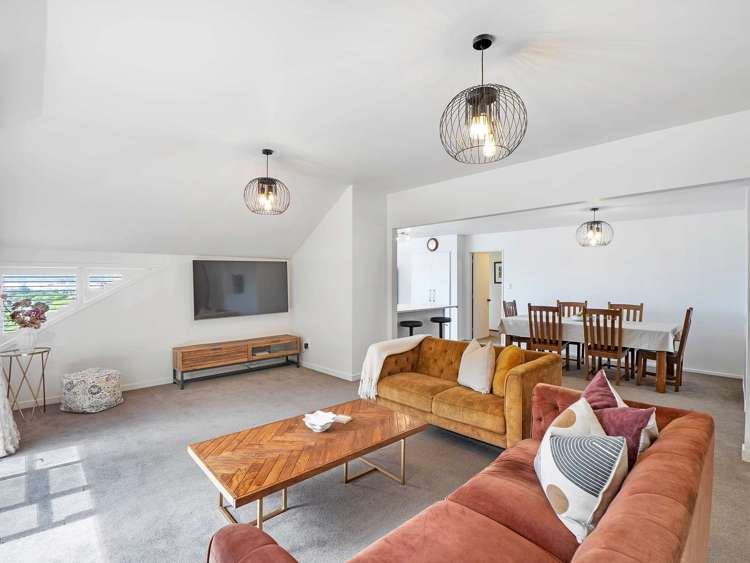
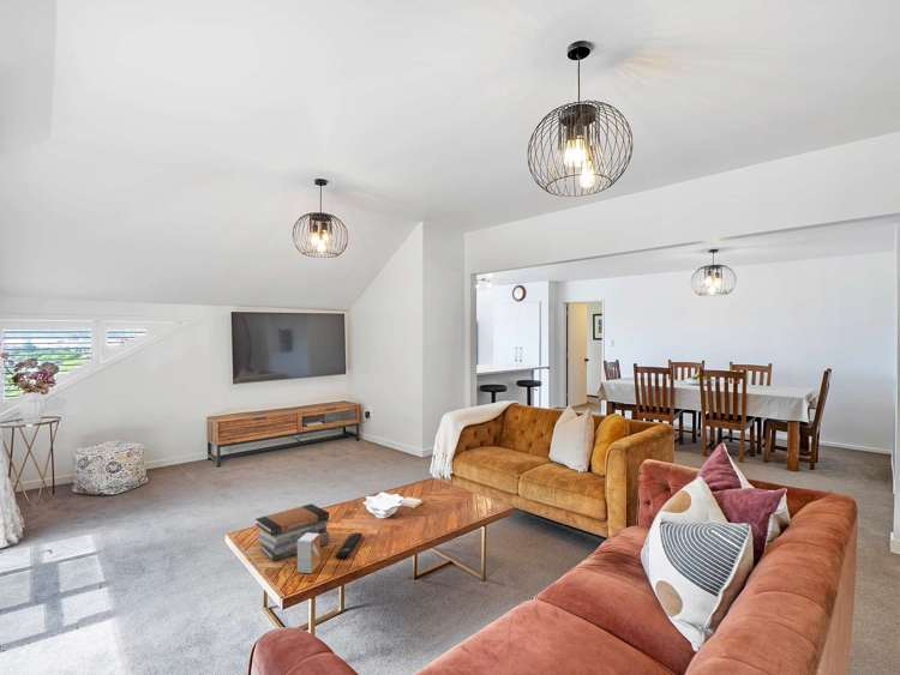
+ book stack [254,502,330,562]
+ small box [296,532,322,574]
+ remote control [335,532,364,560]
